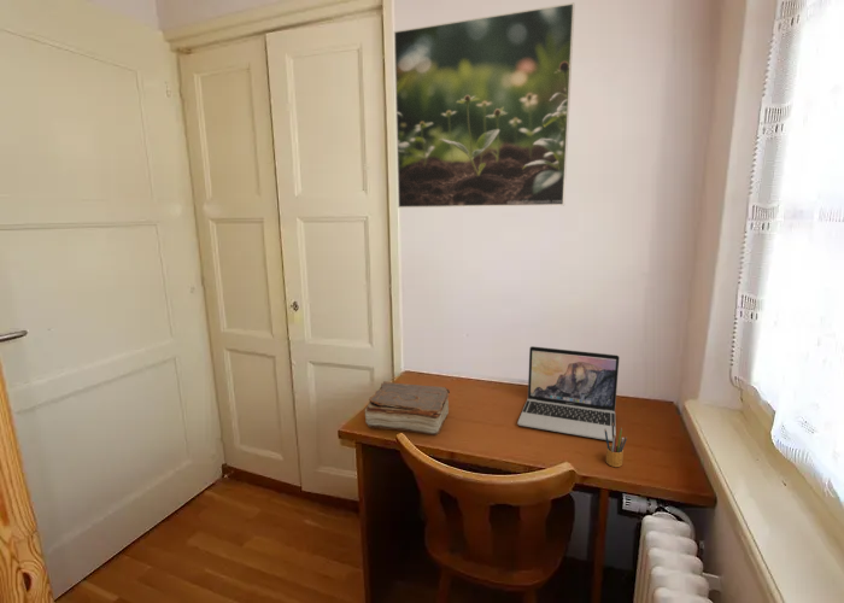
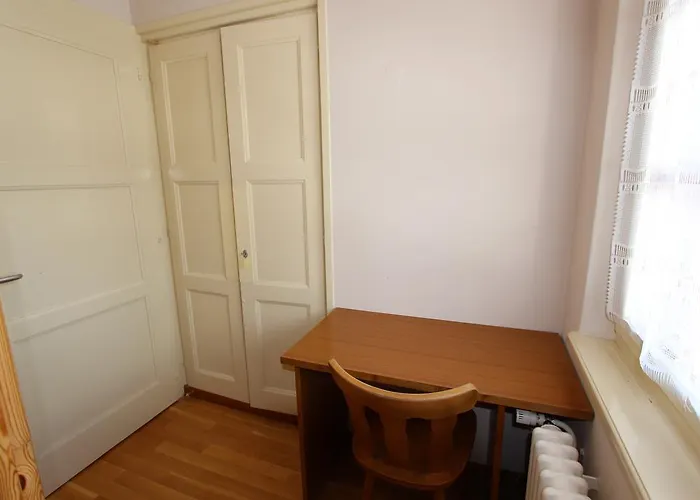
- pencil box [605,422,628,468]
- laptop [516,345,621,443]
- book [364,381,451,437]
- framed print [393,1,576,209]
